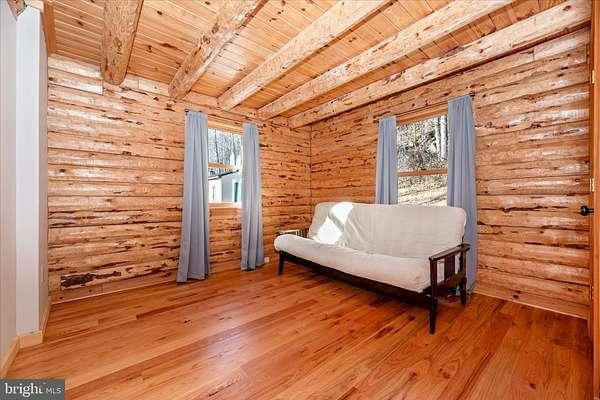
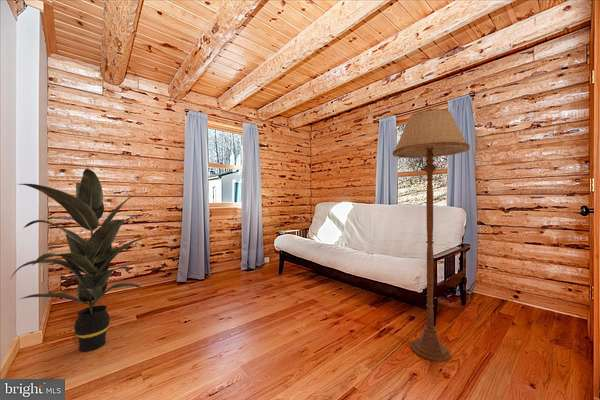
+ indoor plant [9,167,148,352]
+ floor lamp [392,108,471,362]
